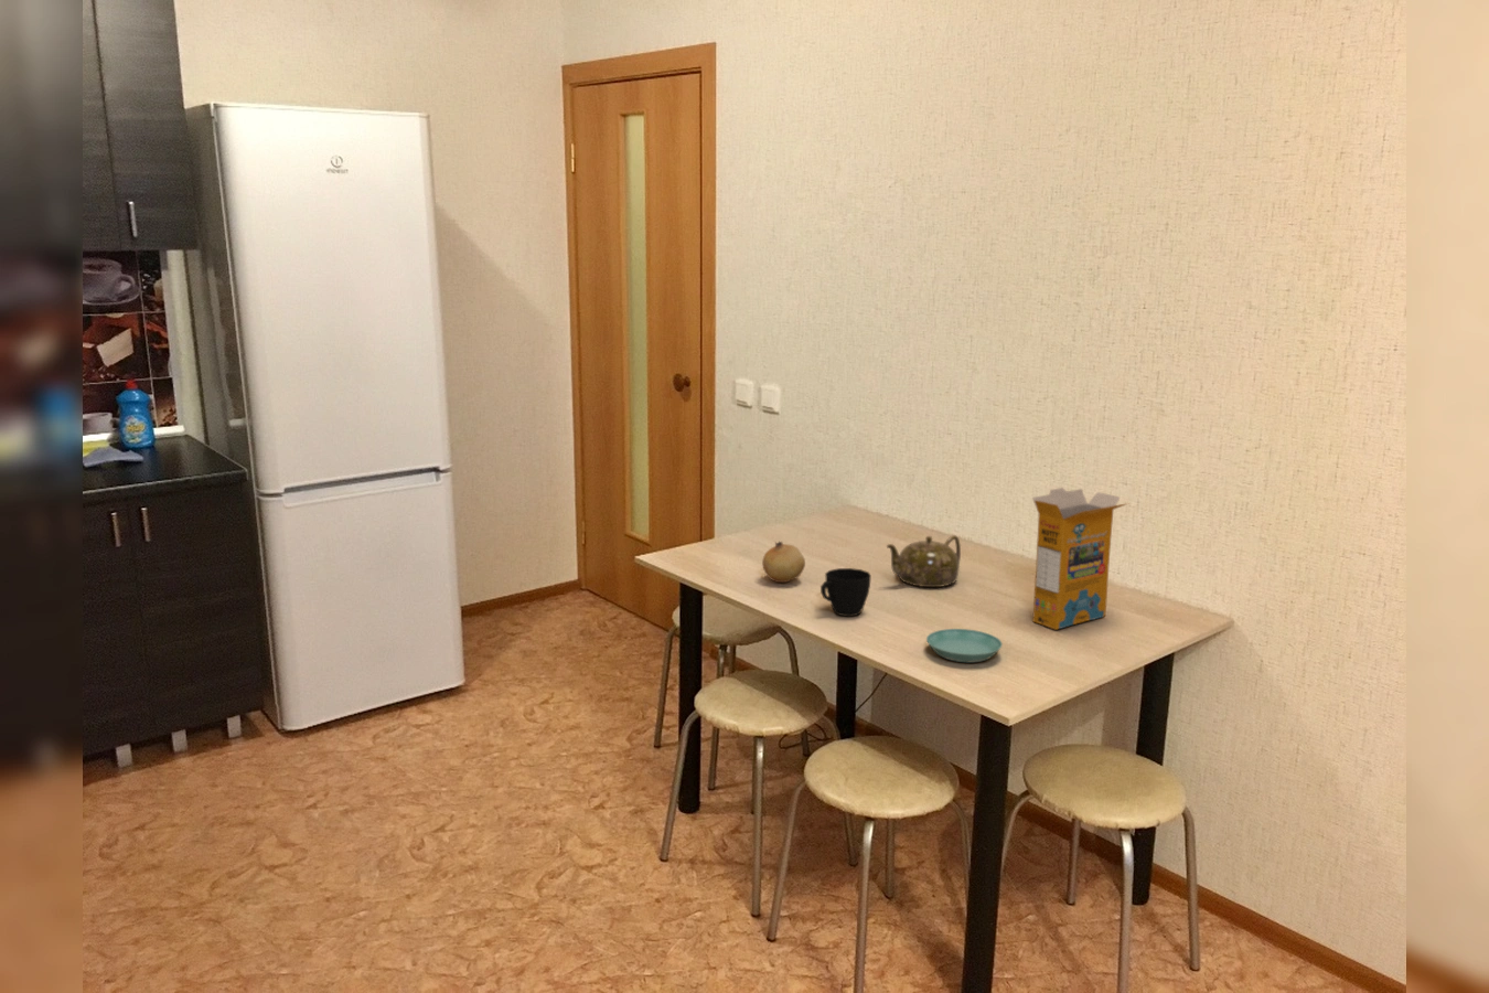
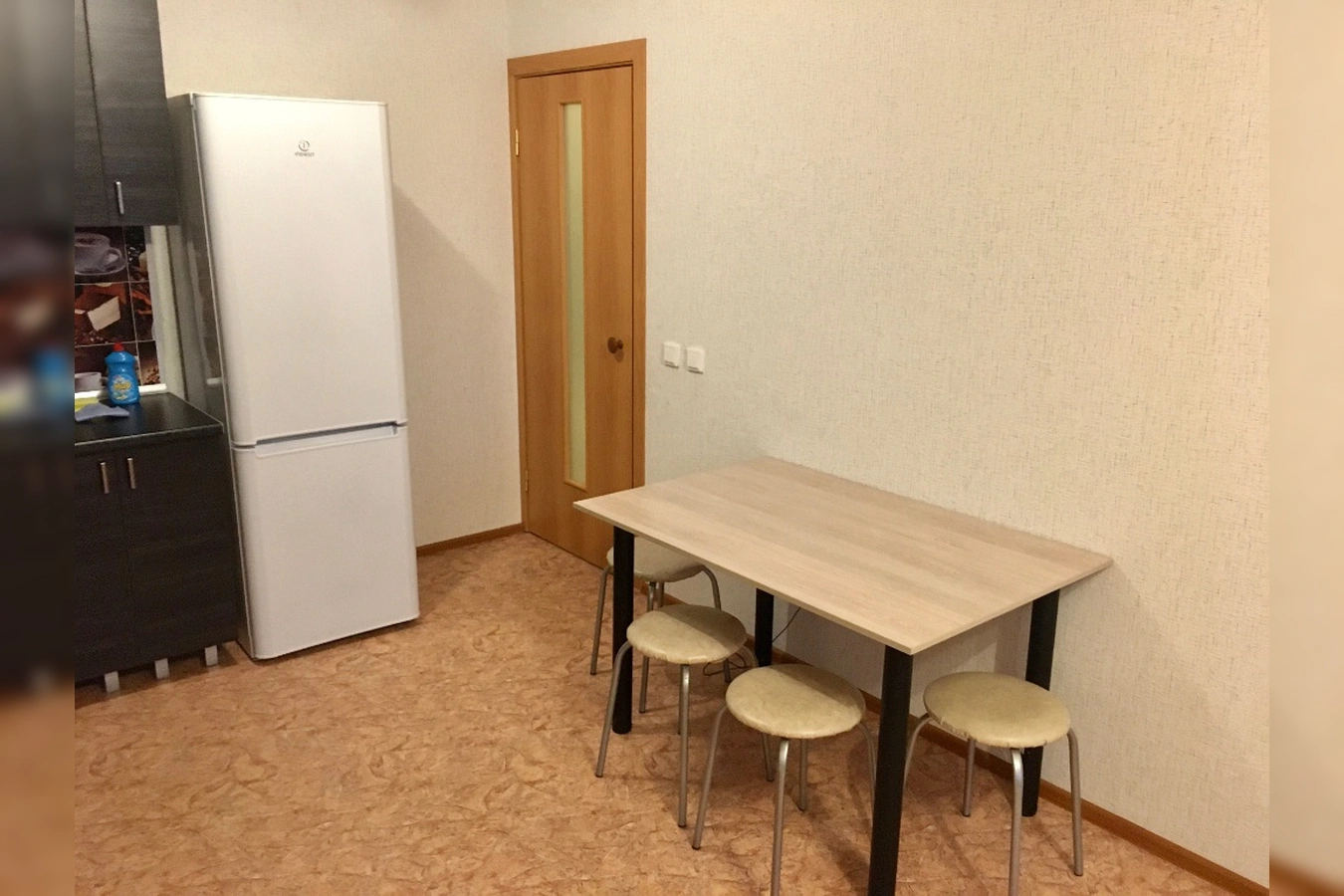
- saucer [925,627,1004,663]
- teapot [885,534,962,588]
- cereal box [1031,487,1129,631]
- cup [820,567,872,617]
- fruit [761,540,807,584]
